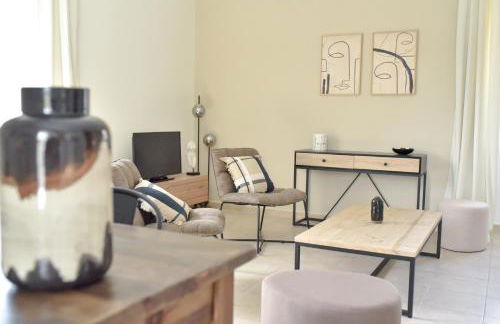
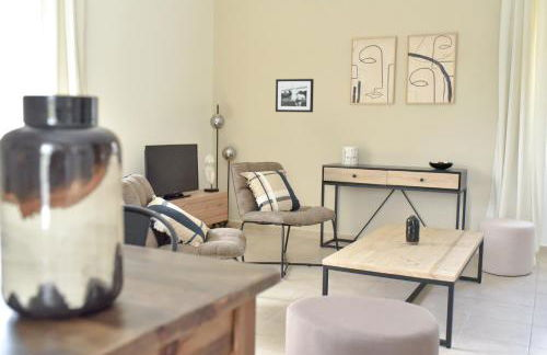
+ picture frame [275,78,315,113]
